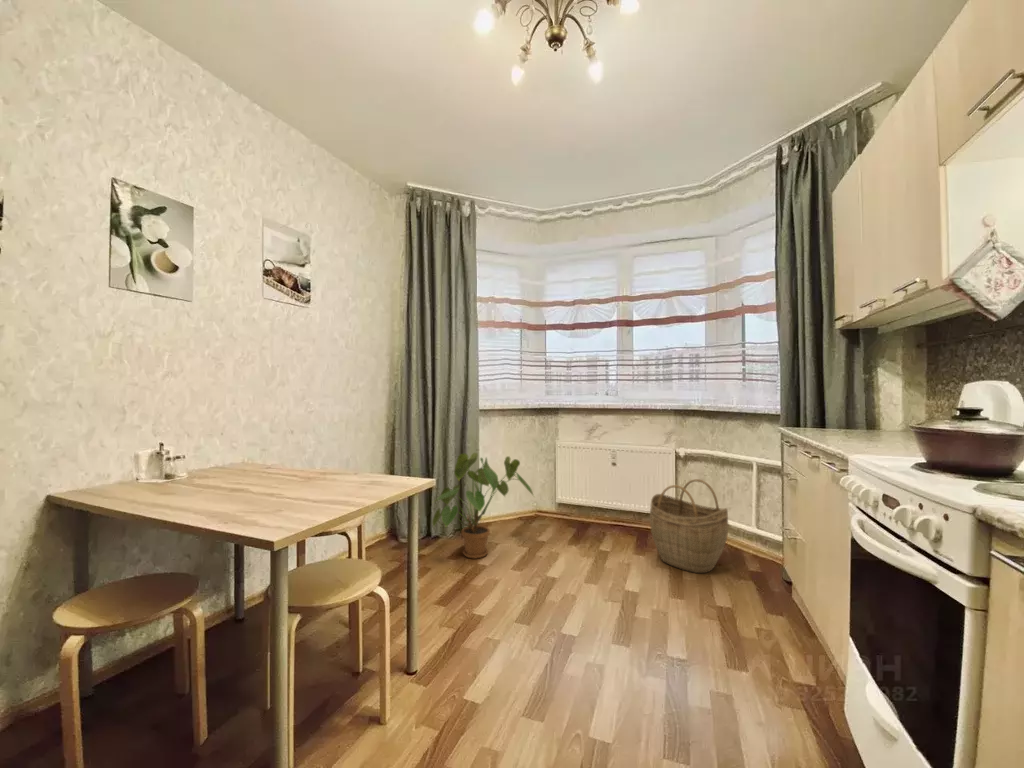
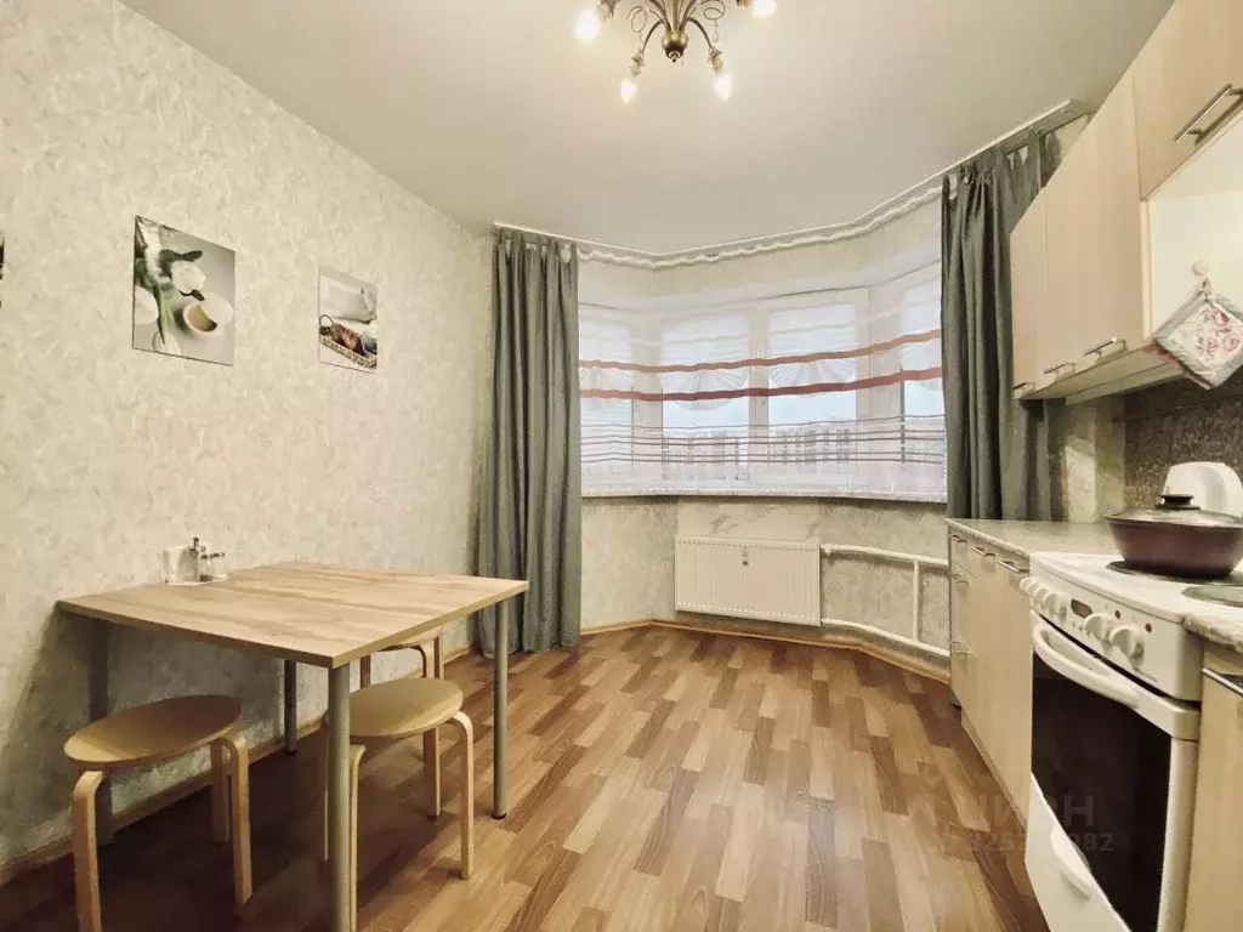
- house plant [431,452,535,559]
- woven basket [649,478,729,574]
